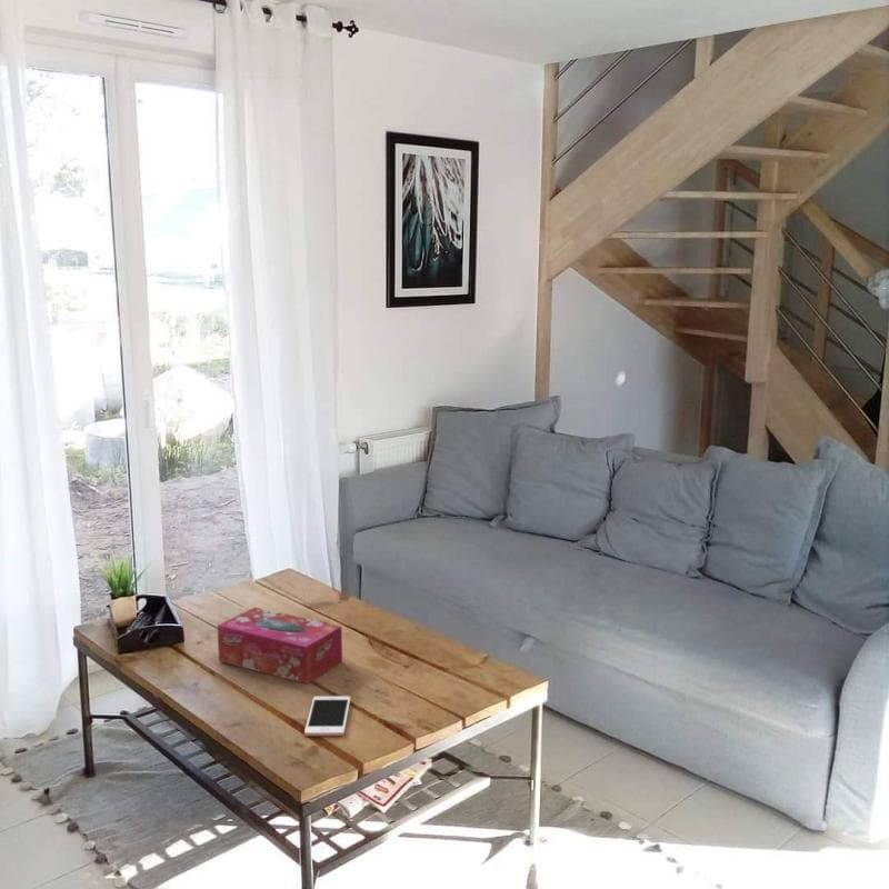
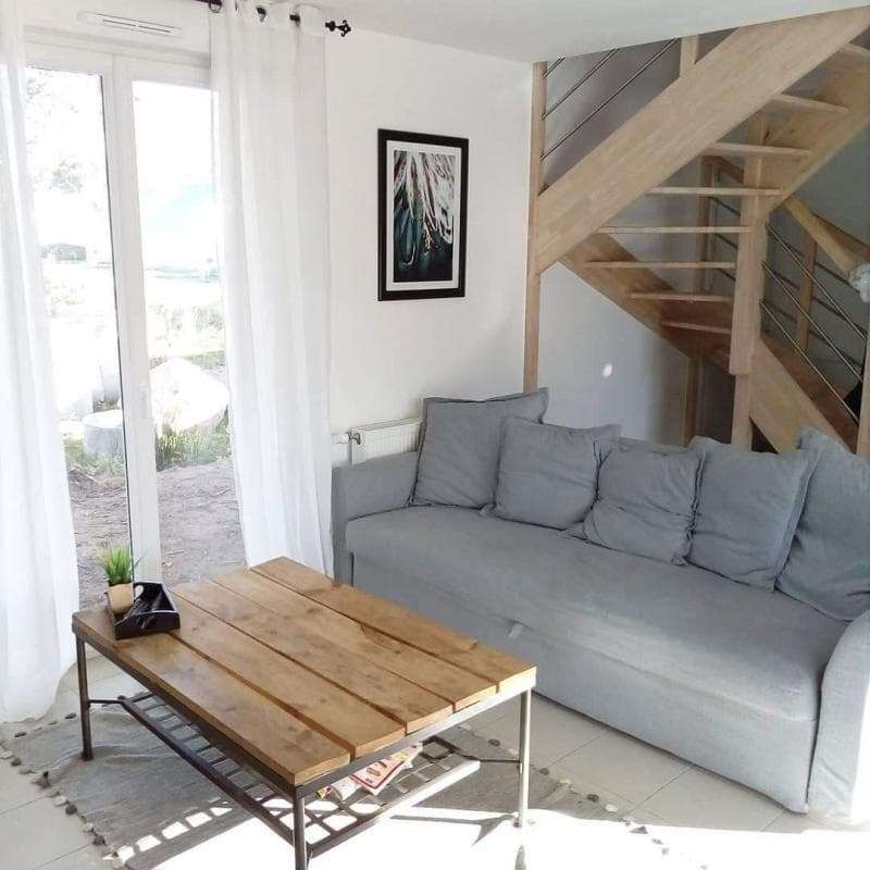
- tissue box [217,607,343,686]
- cell phone [303,696,351,737]
